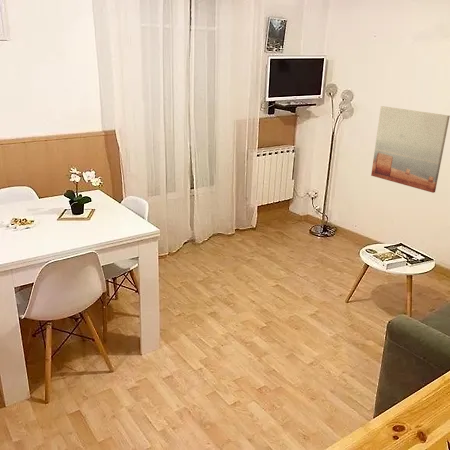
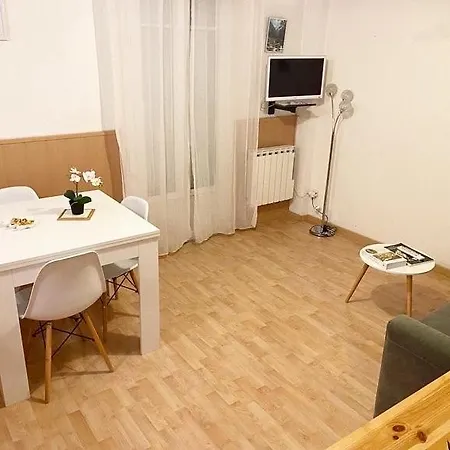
- wall art [370,105,450,194]
